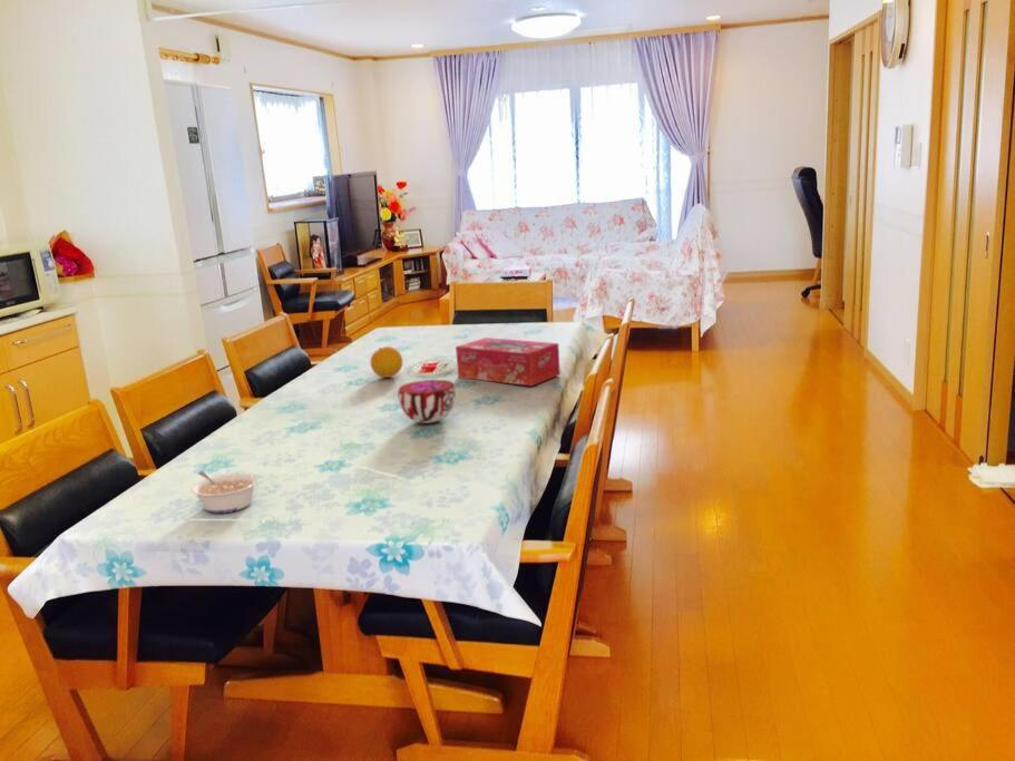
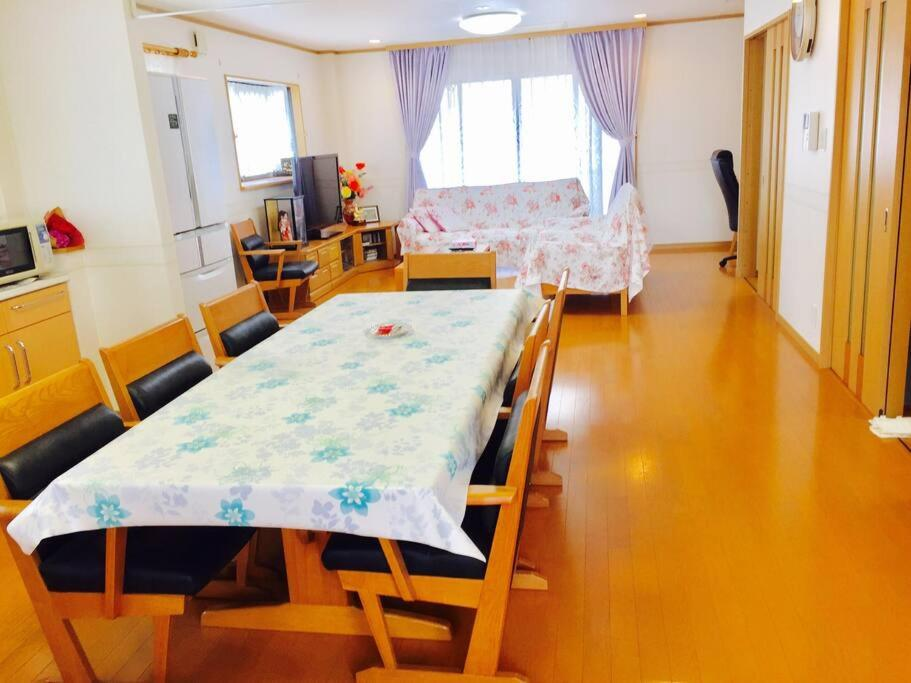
- legume [189,470,260,514]
- fruit [369,345,403,379]
- decorative bowl [397,379,457,425]
- tissue box [455,336,562,387]
